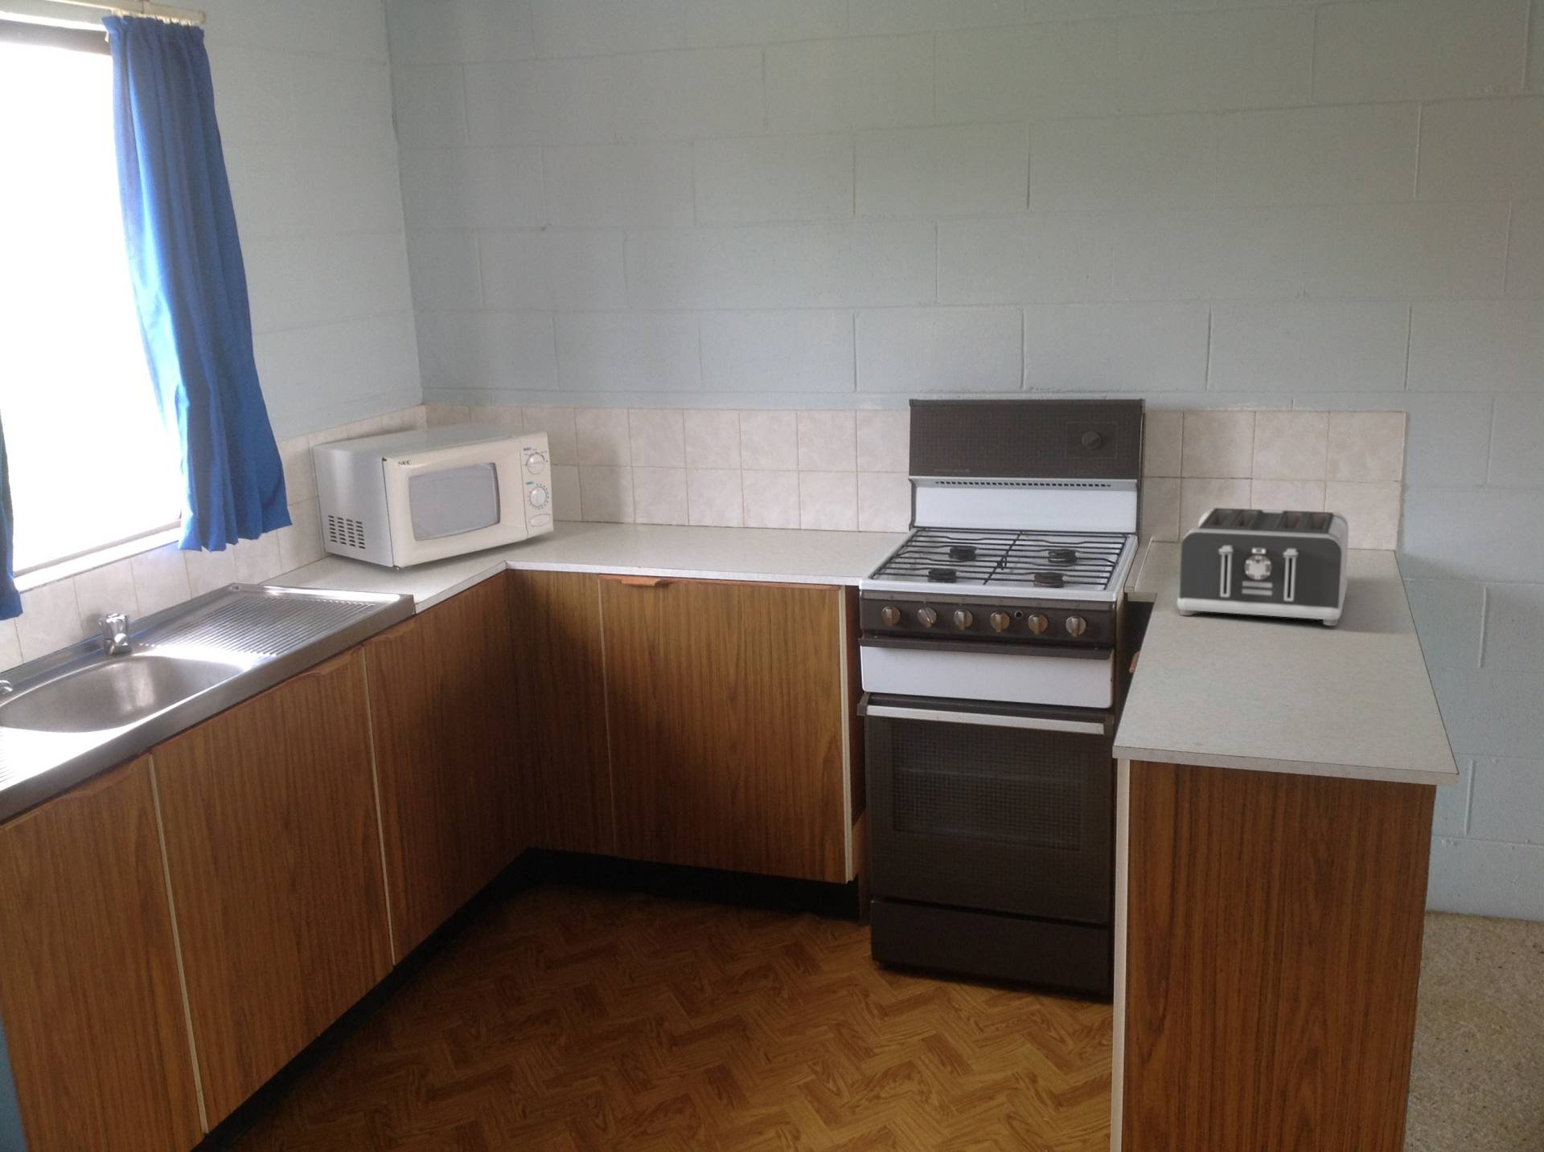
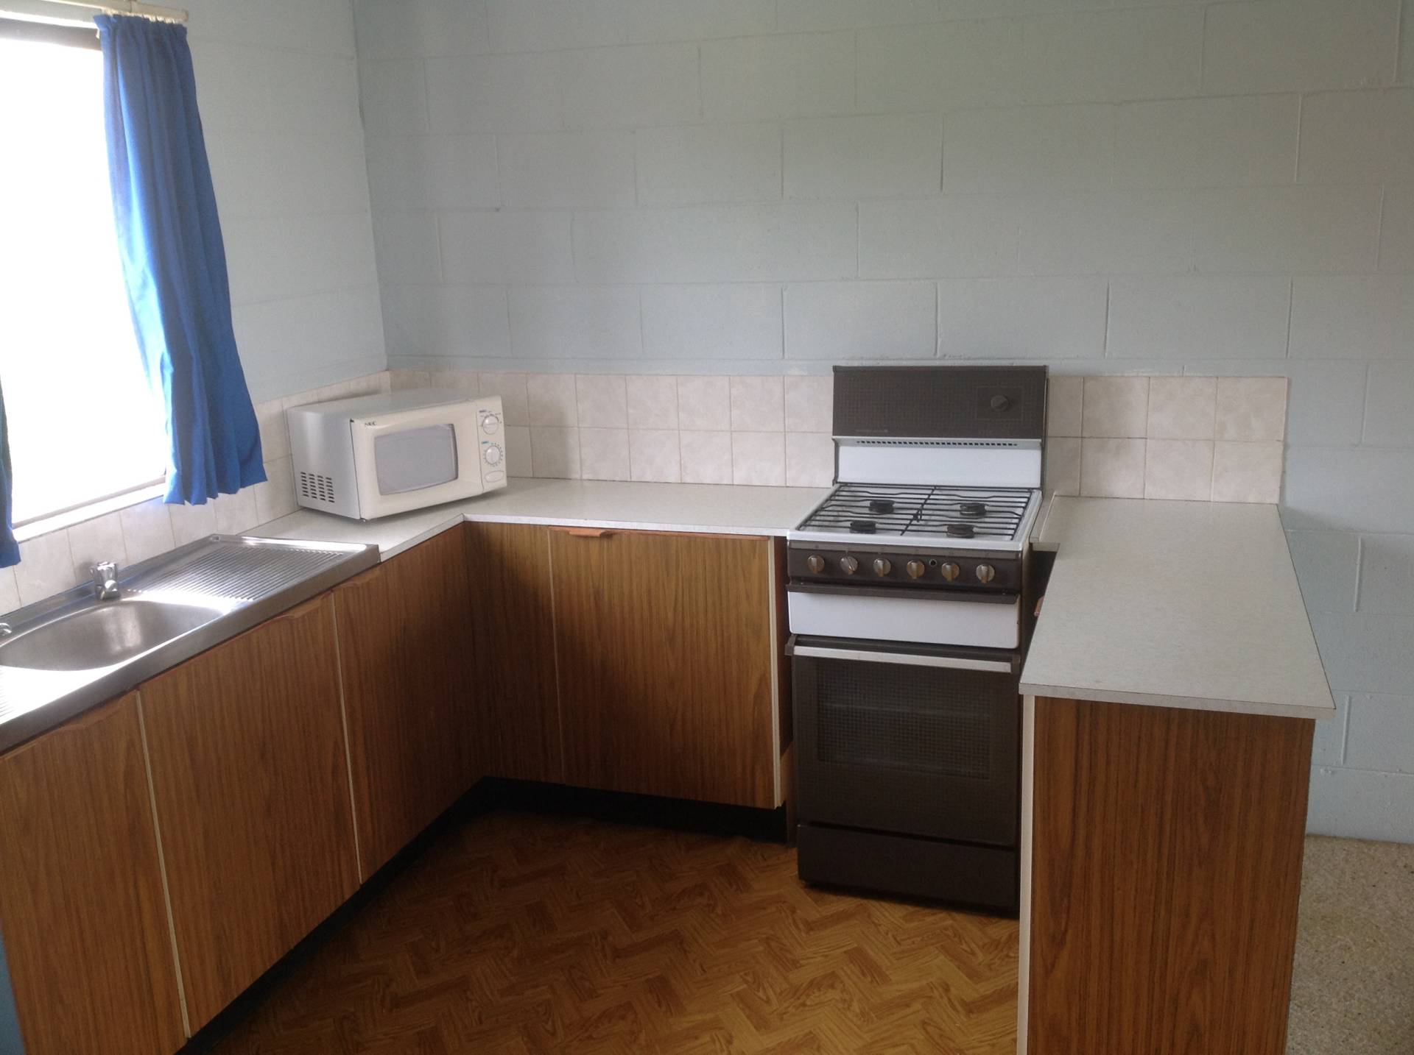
- toaster [1177,507,1349,627]
